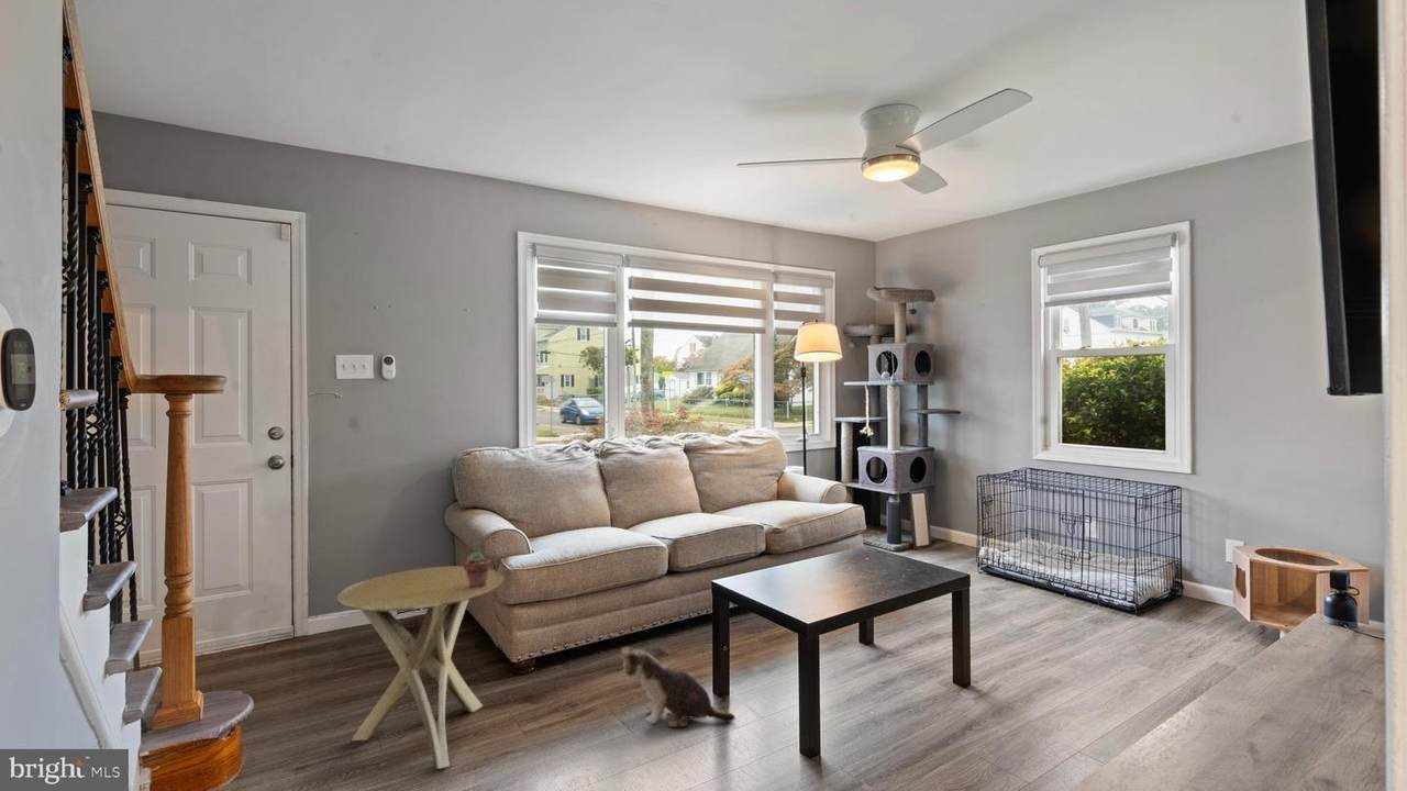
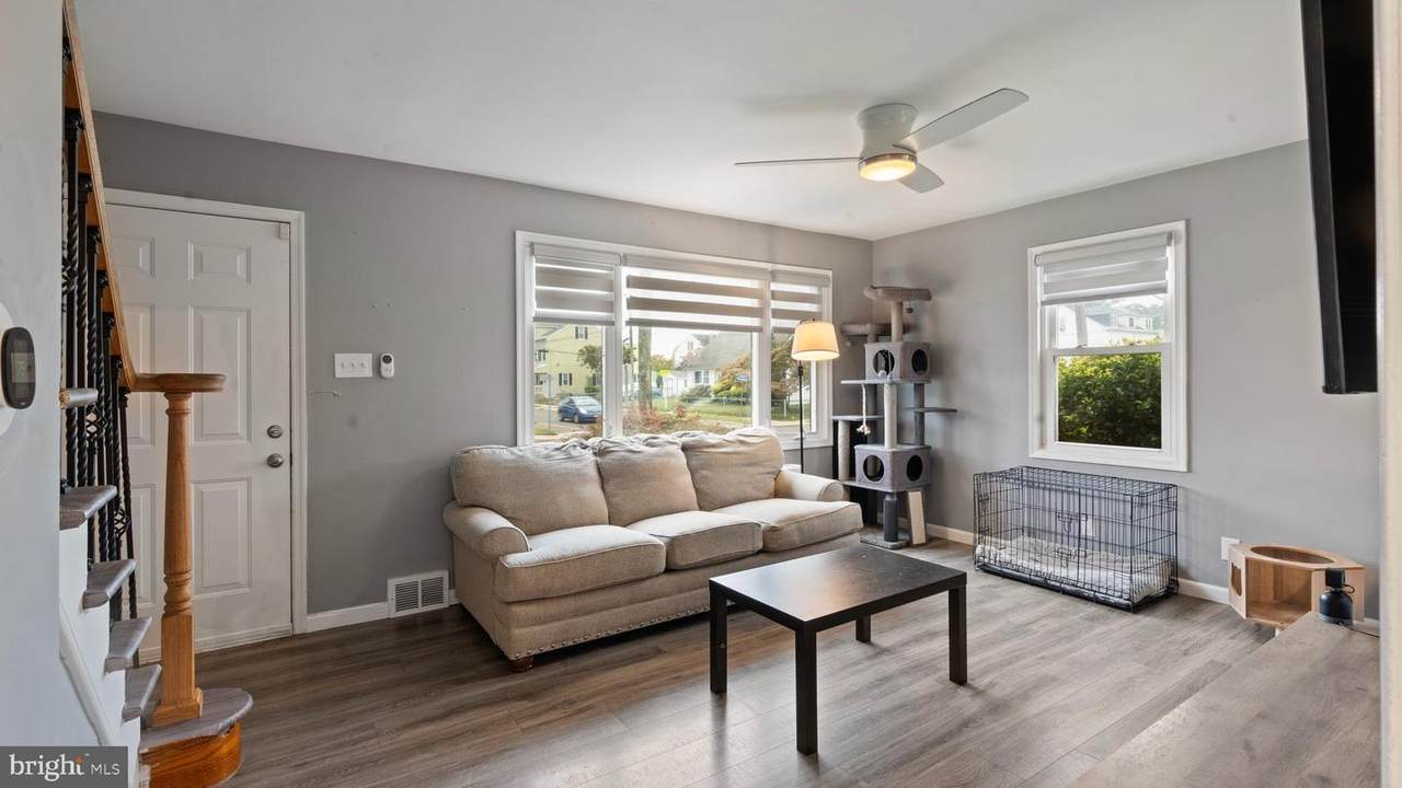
- potted succulent [463,550,491,588]
- side table [335,565,505,770]
- plush toy [616,646,736,728]
